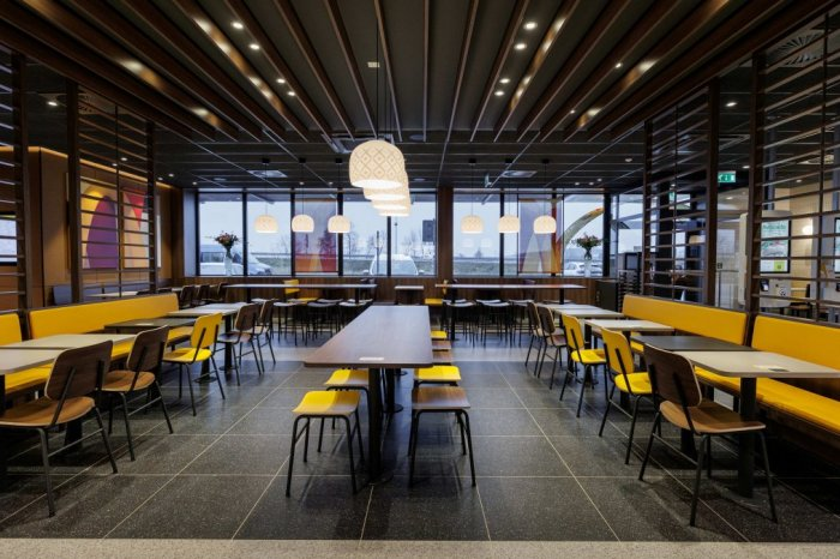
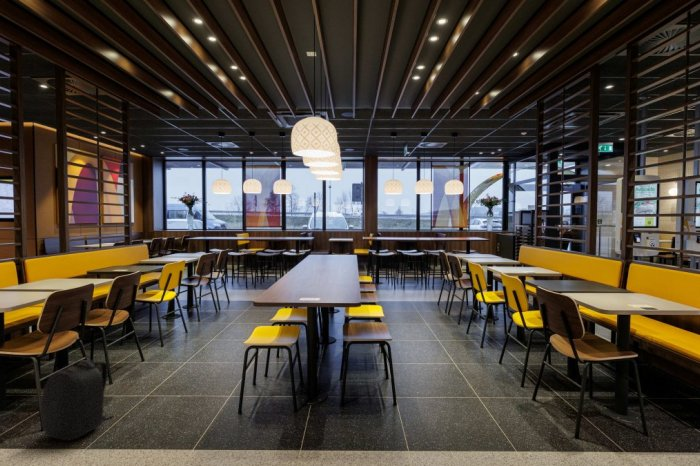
+ backpack [40,359,114,441]
